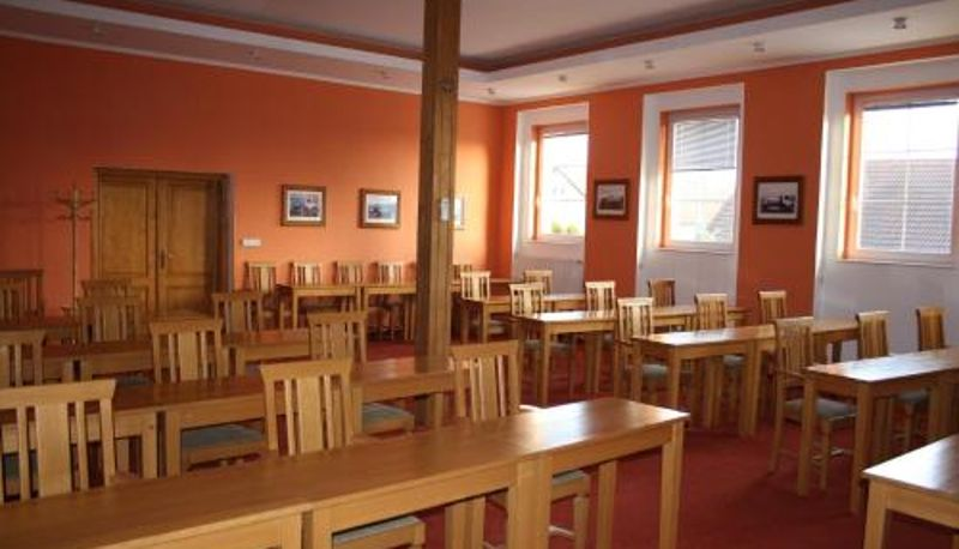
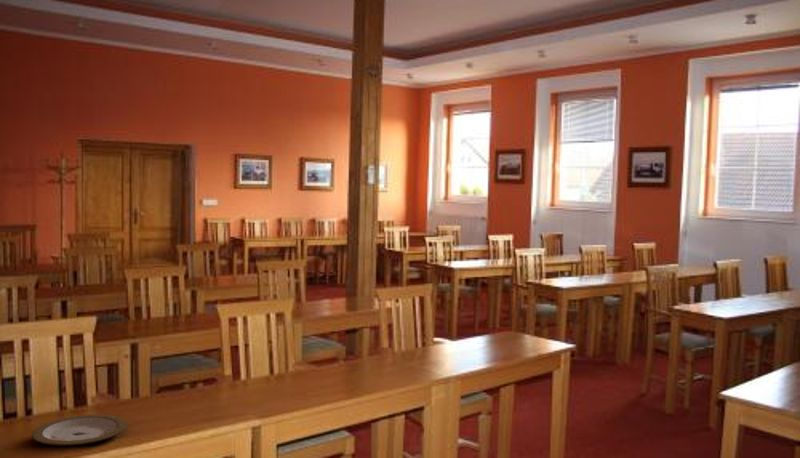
+ plate [31,414,128,447]
